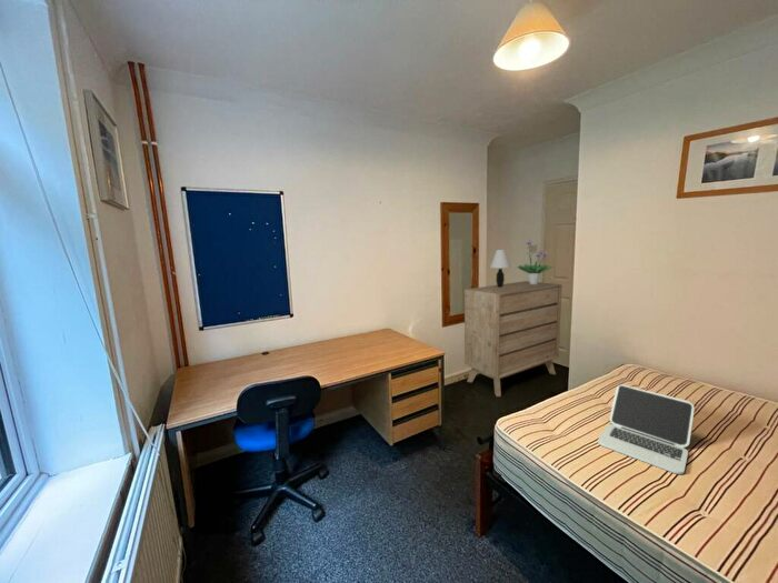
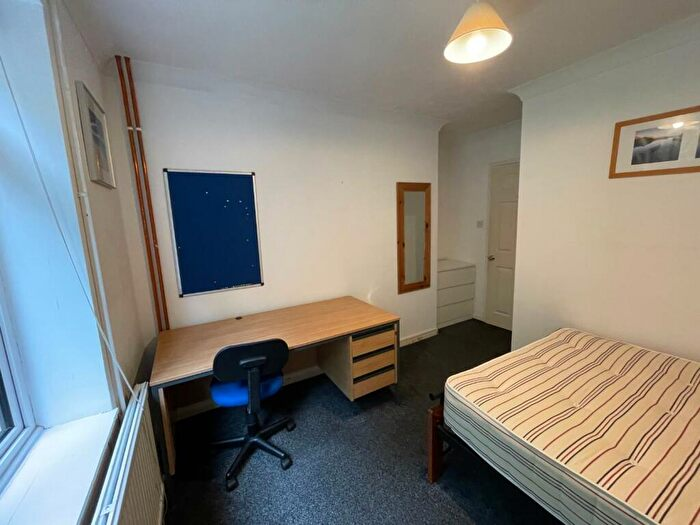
- laptop [597,384,696,475]
- dresser [463,280,563,398]
- table lamp [489,249,512,288]
- potted plant [517,239,553,284]
